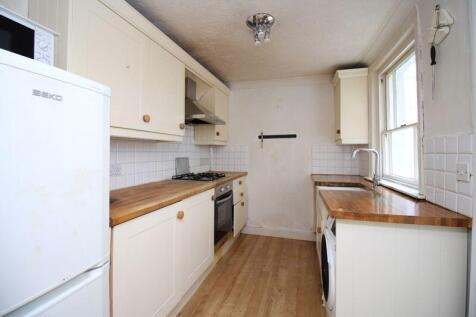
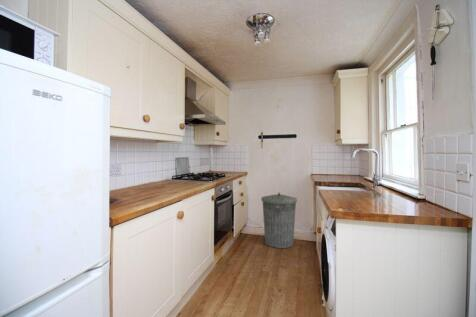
+ trash can [260,192,298,249]
